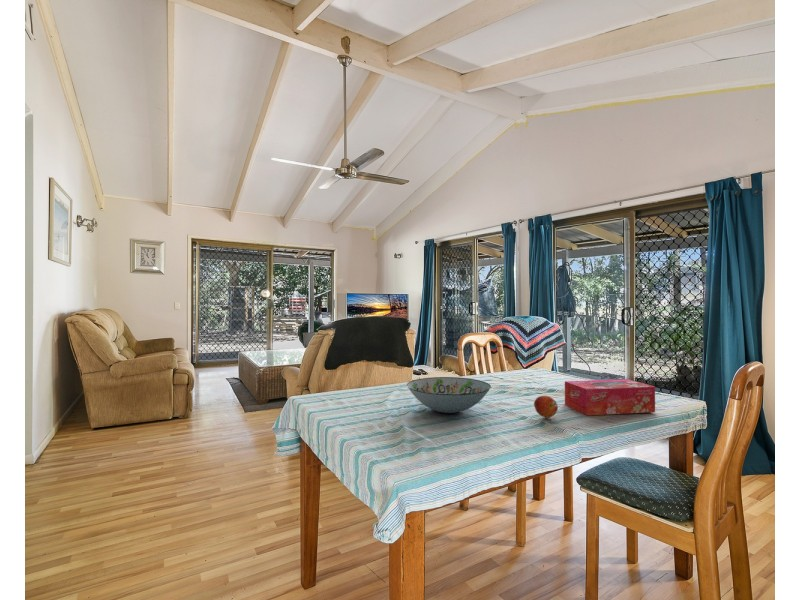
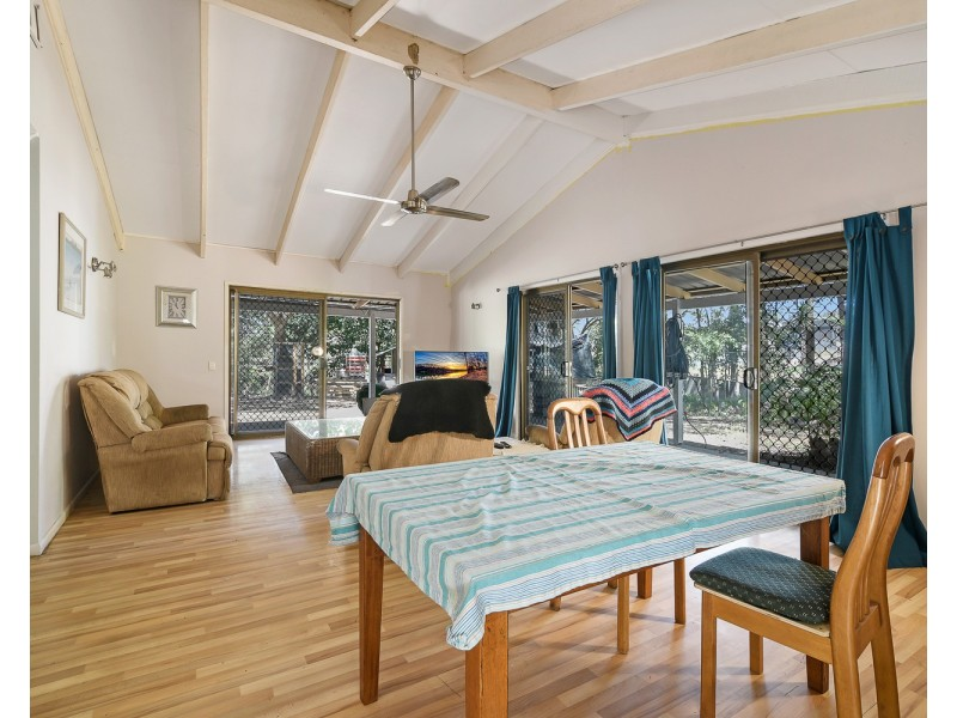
- fruit [533,395,559,419]
- decorative bowl [406,376,492,414]
- tissue box [564,378,656,416]
